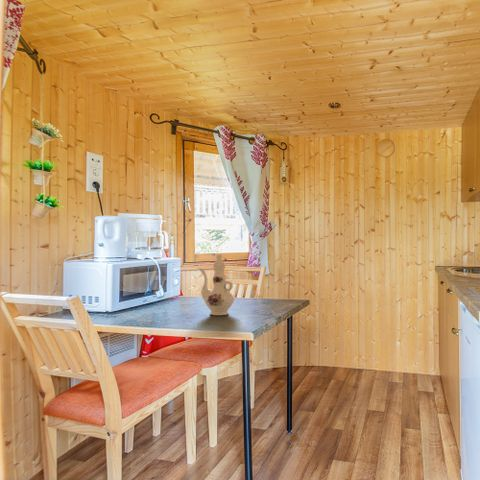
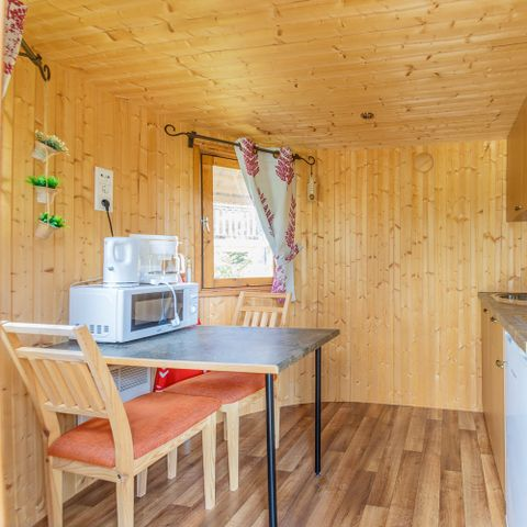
- chinaware [197,253,235,316]
